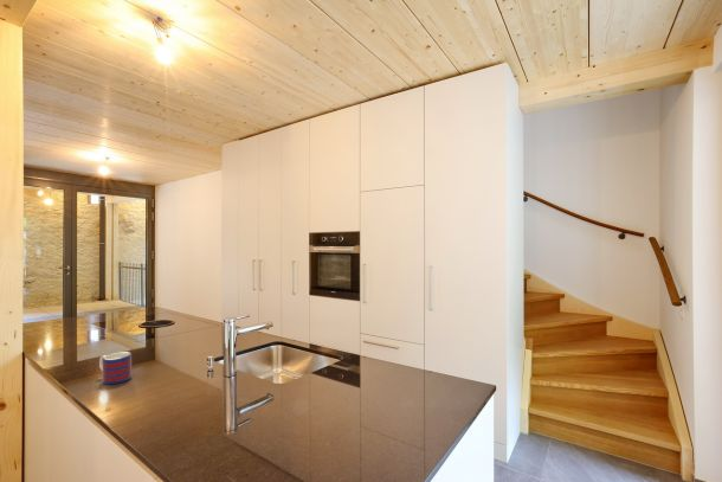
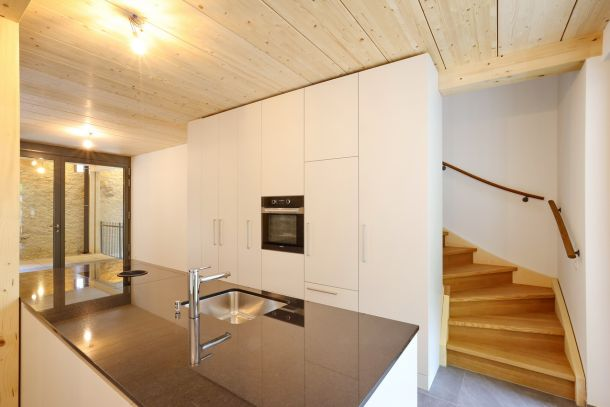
- mug [98,351,133,386]
